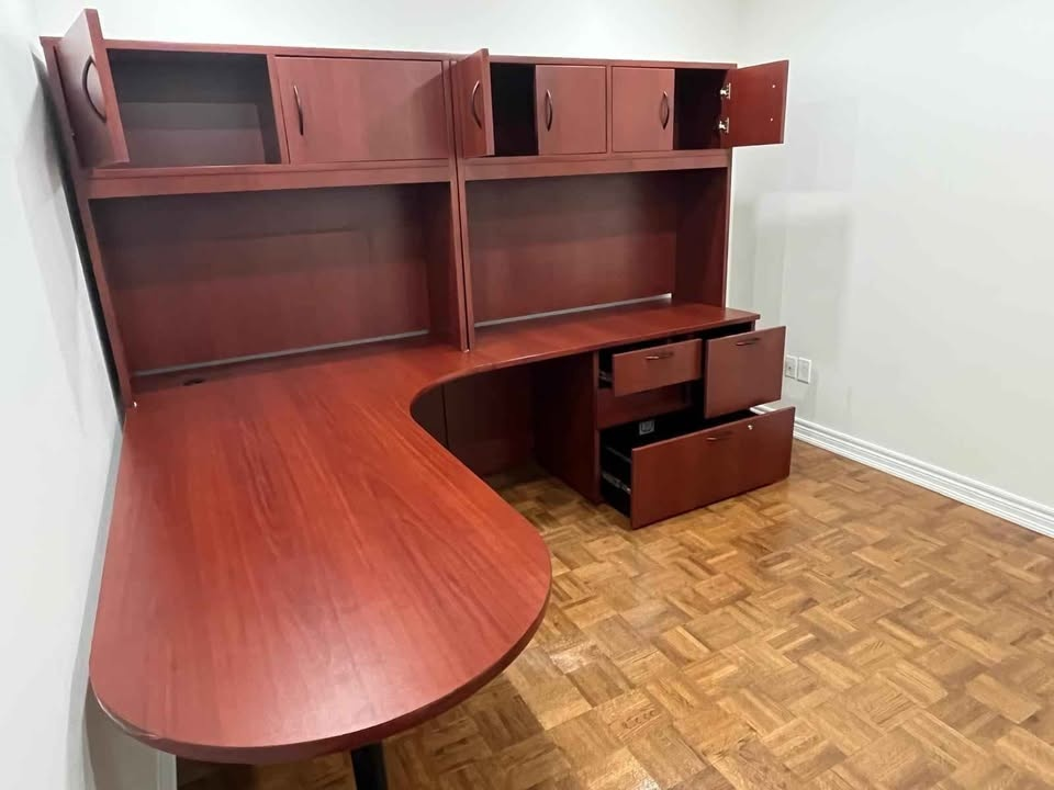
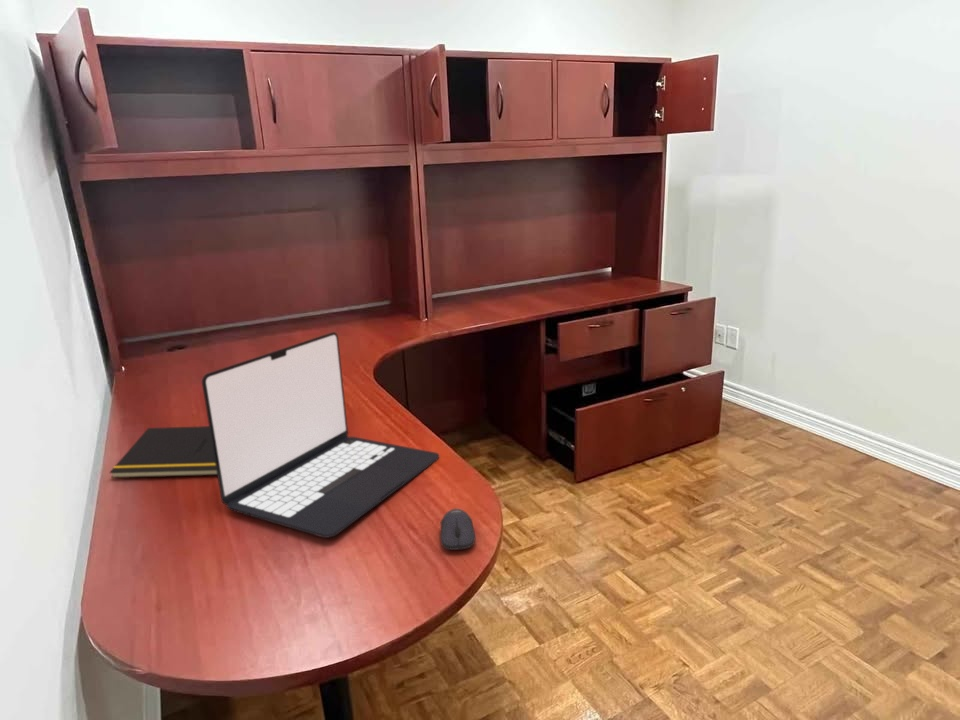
+ laptop [201,331,440,539]
+ notepad [108,425,217,479]
+ computer mouse [439,508,476,551]
